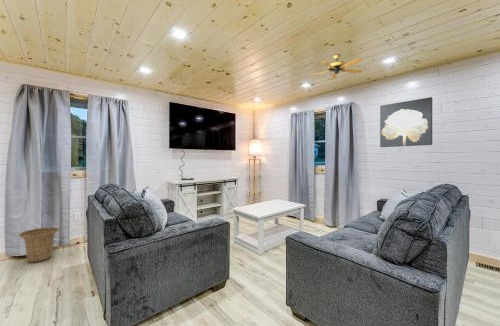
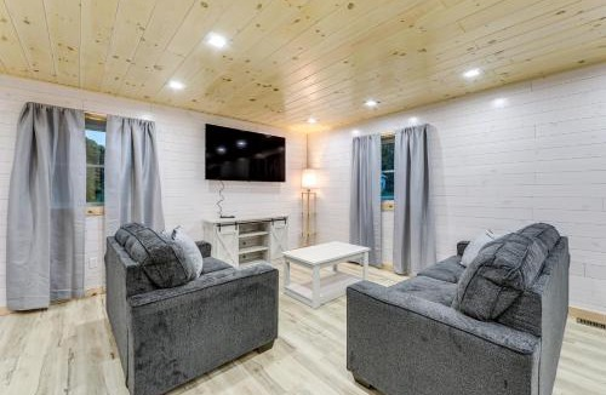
- basket [18,226,60,264]
- wall art [379,96,433,148]
- ceiling fan [309,53,364,81]
